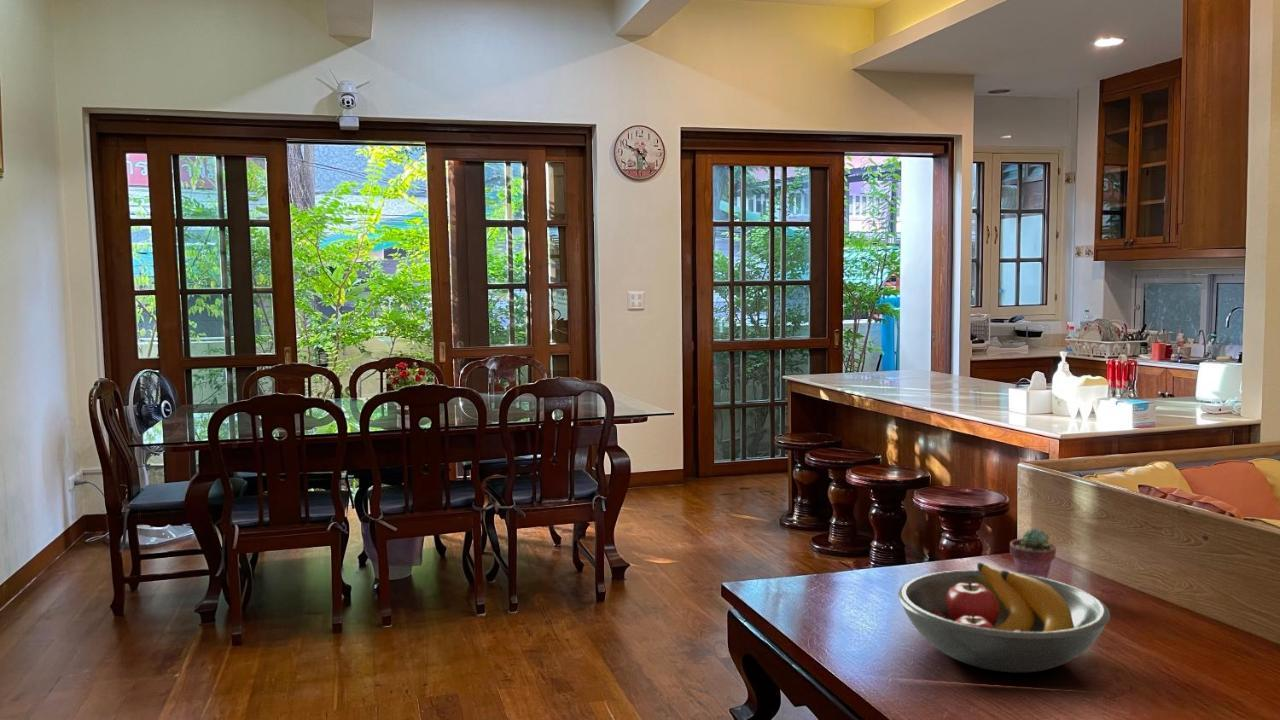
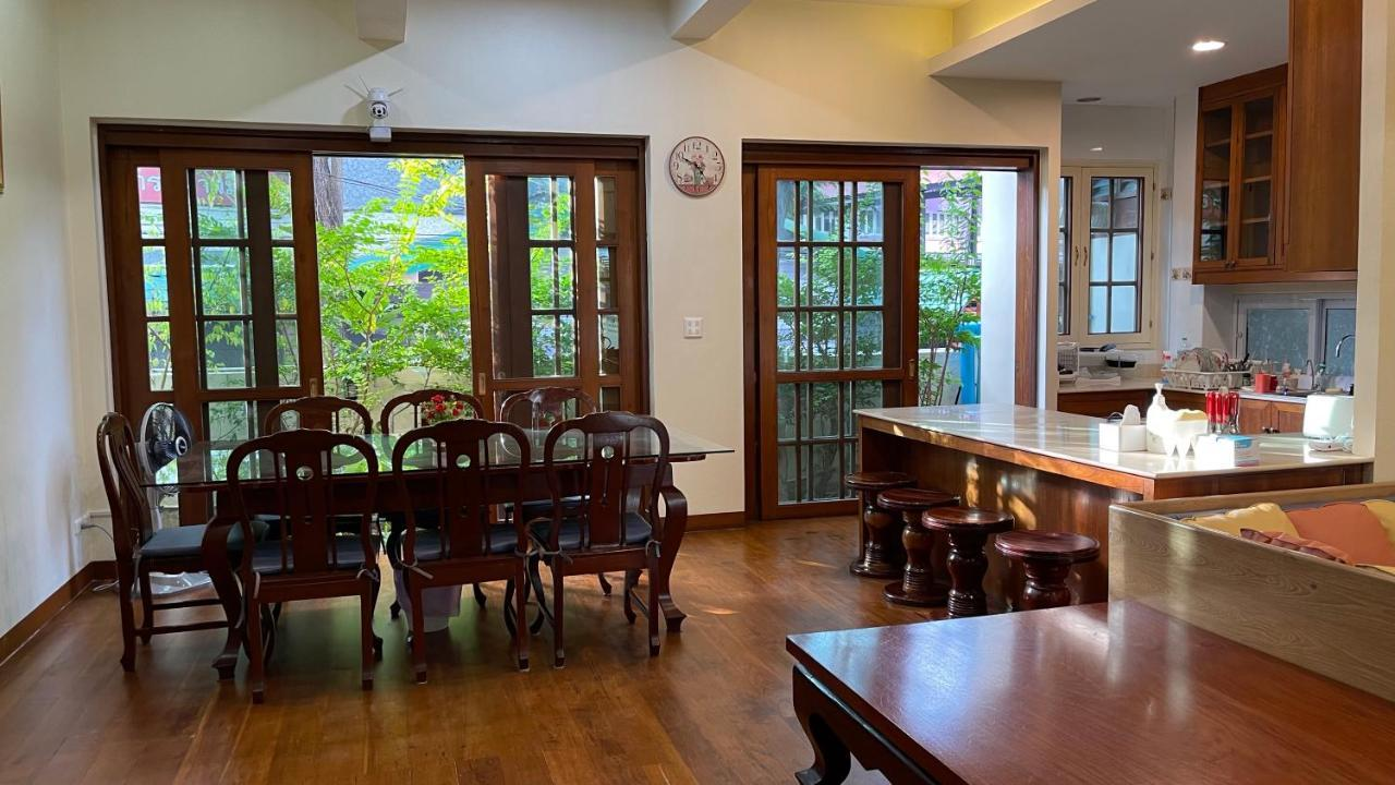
- fruit bowl [897,561,1111,673]
- potted succulent [1009,527,1057,579]
